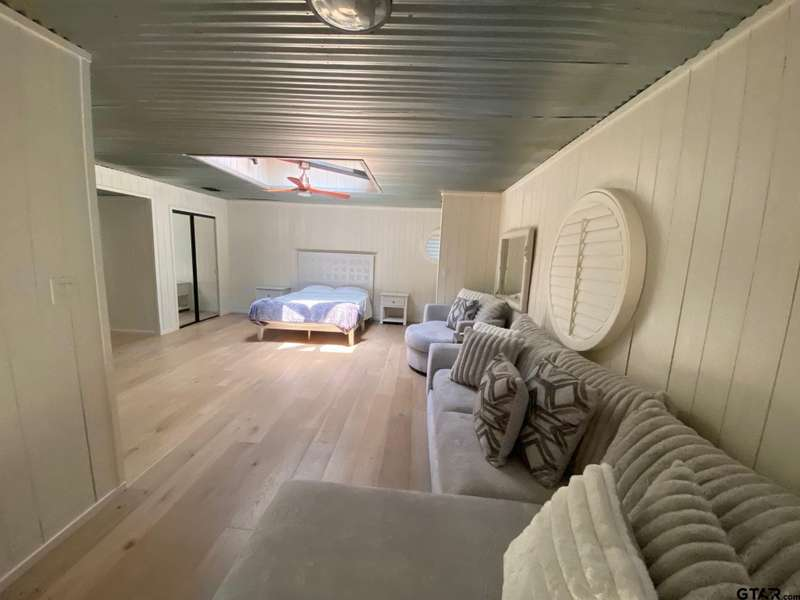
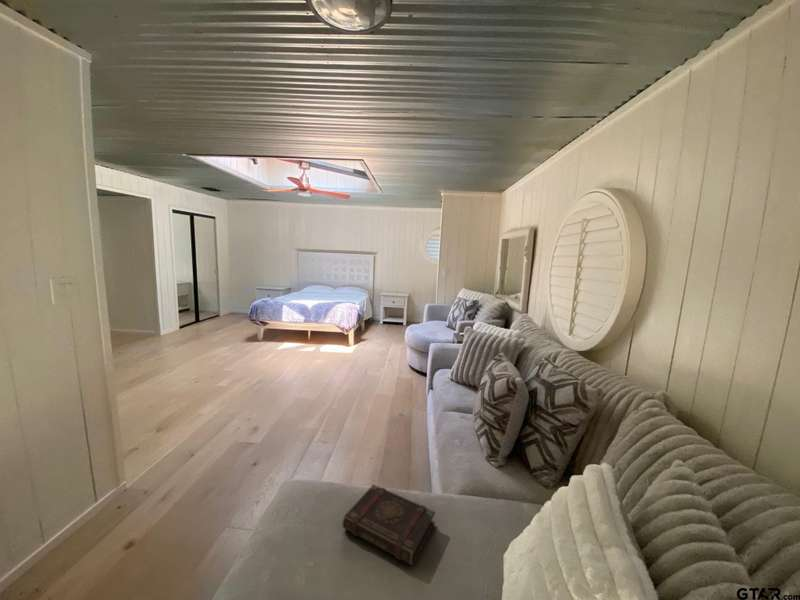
+ book [341,483,436,566]
